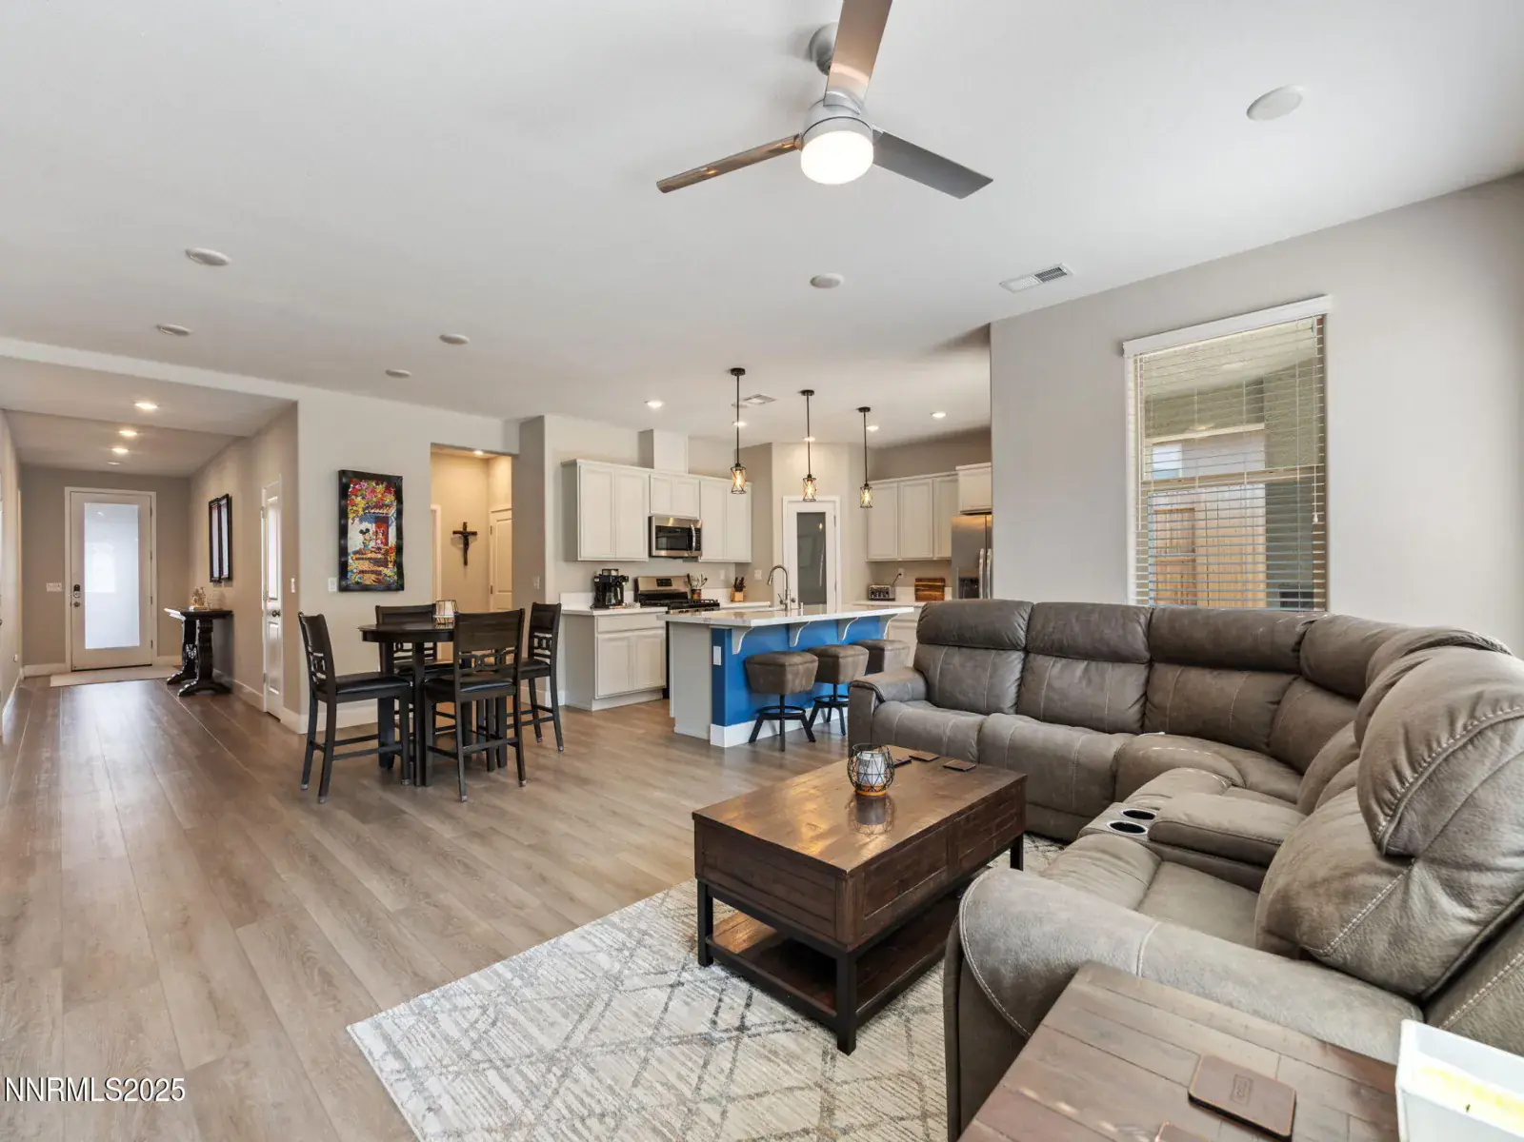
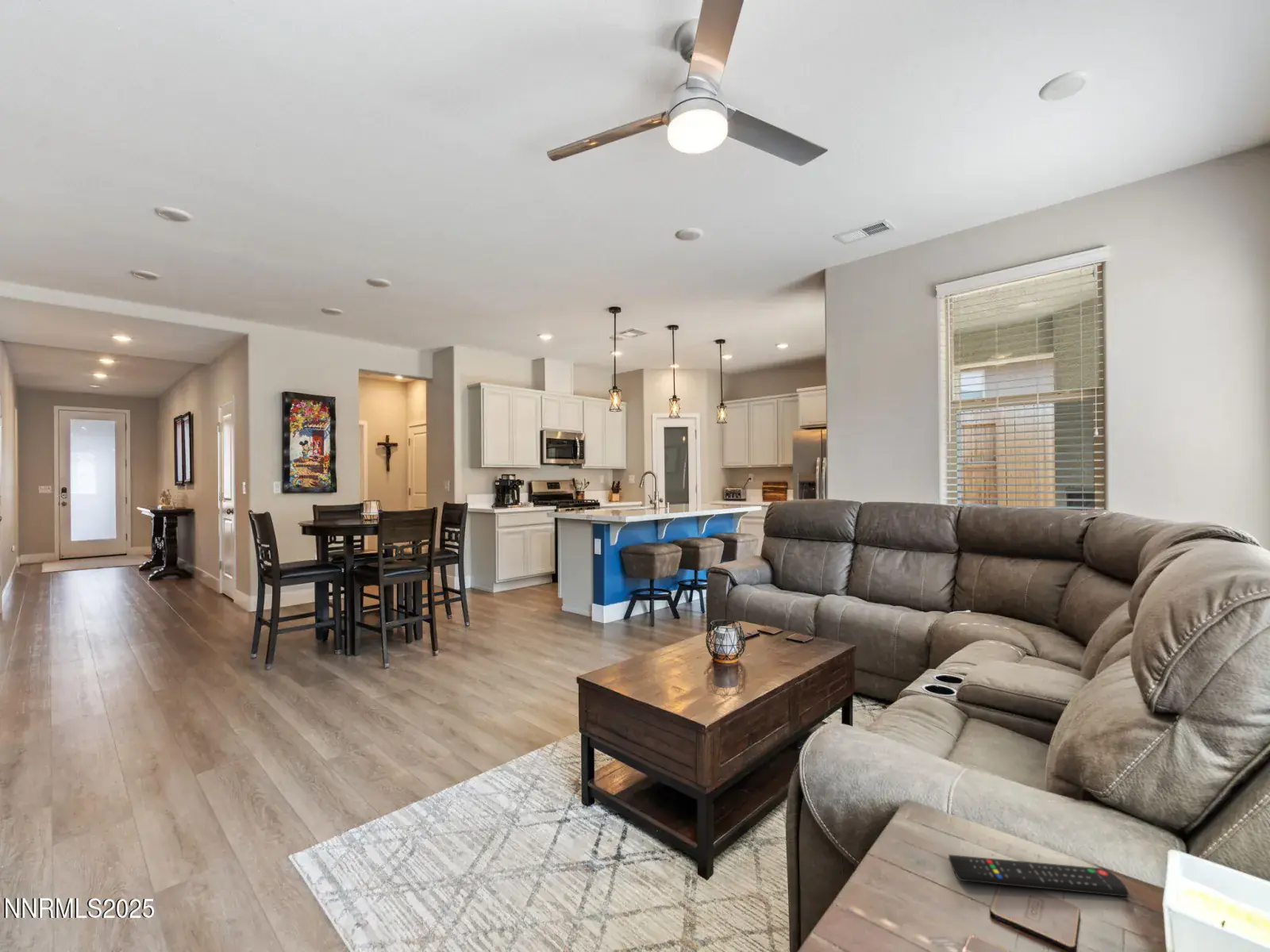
+ remote control [948,854,1130,897]
